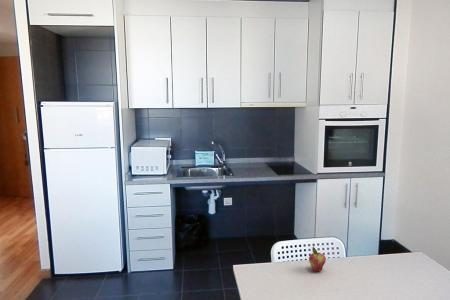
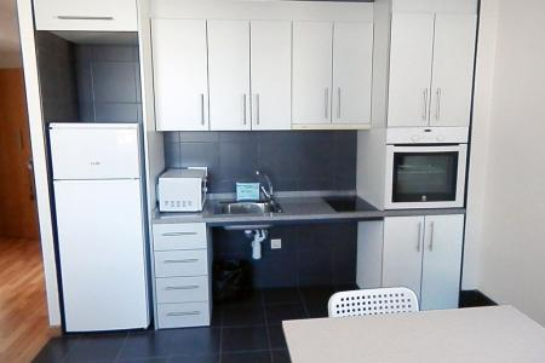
- fruit [308,245,327,272]
